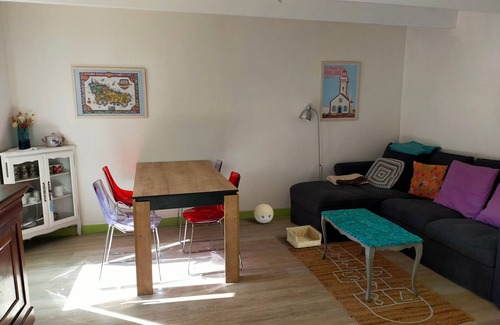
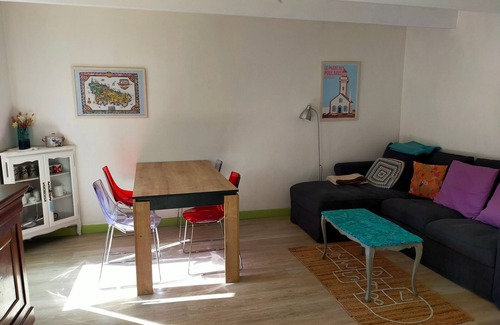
- ball [253,203,274,224]
- storage bin [285,225,322,249]
